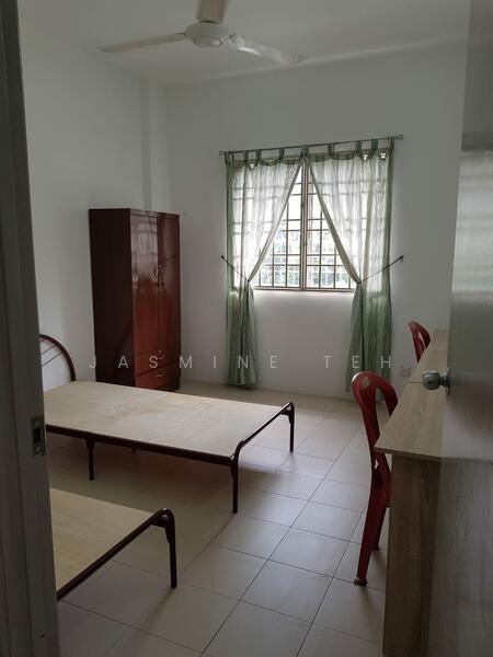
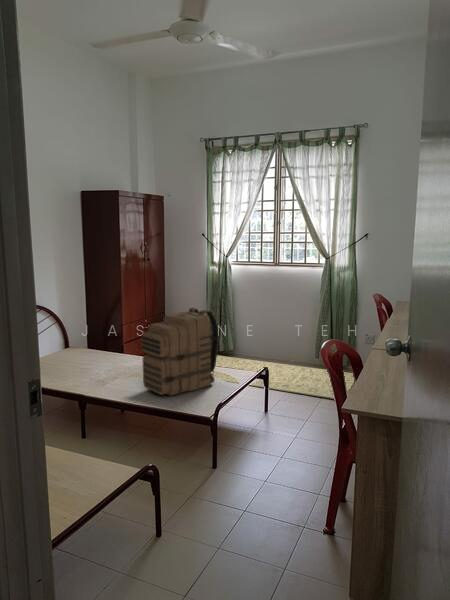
+ rug [211,354,354,400]
+ backpack [140,306,220,397]
